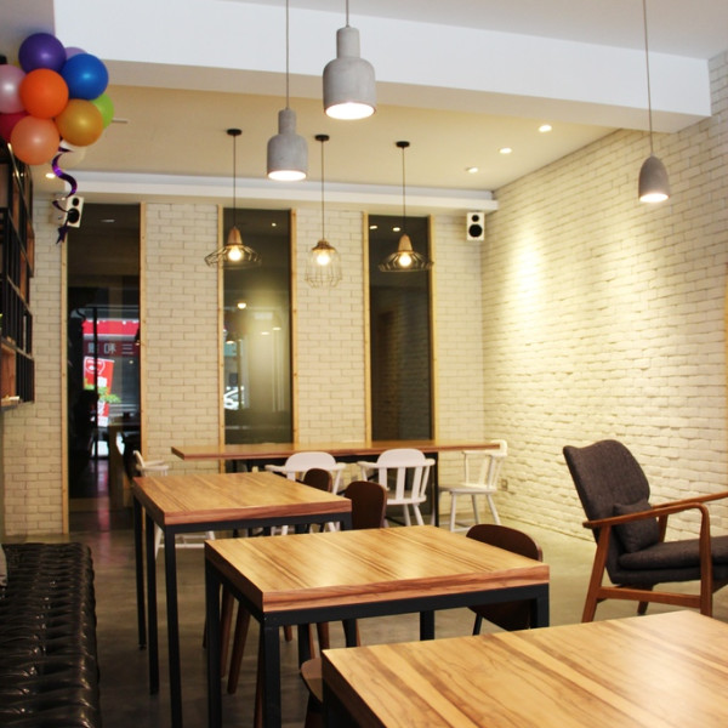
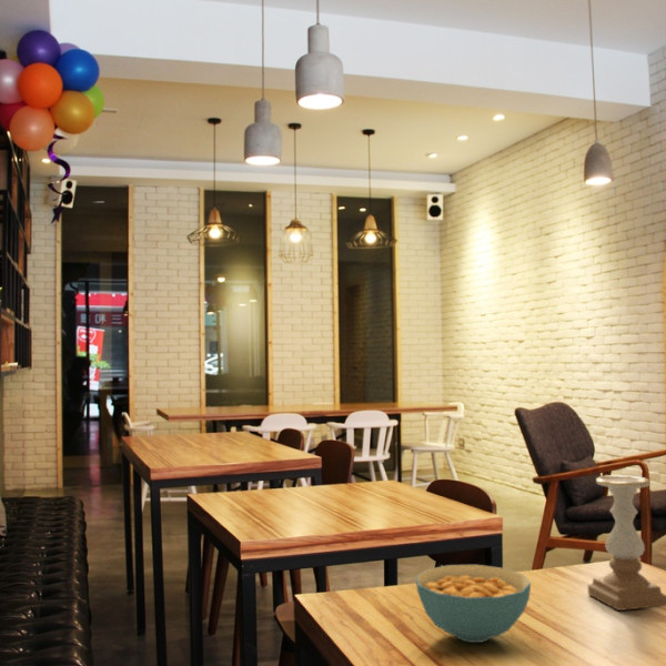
+ candle holder [587,474,666,612]
+ cereal bowl [414,564,532,644]
